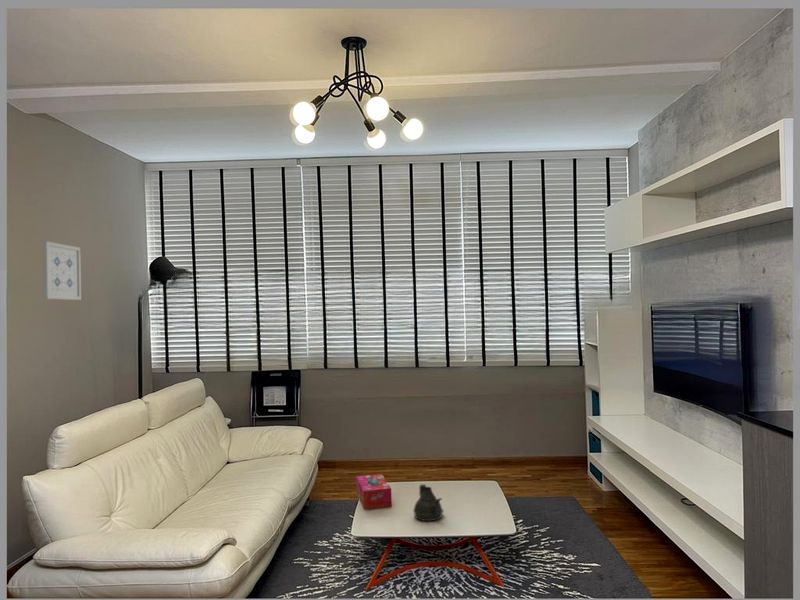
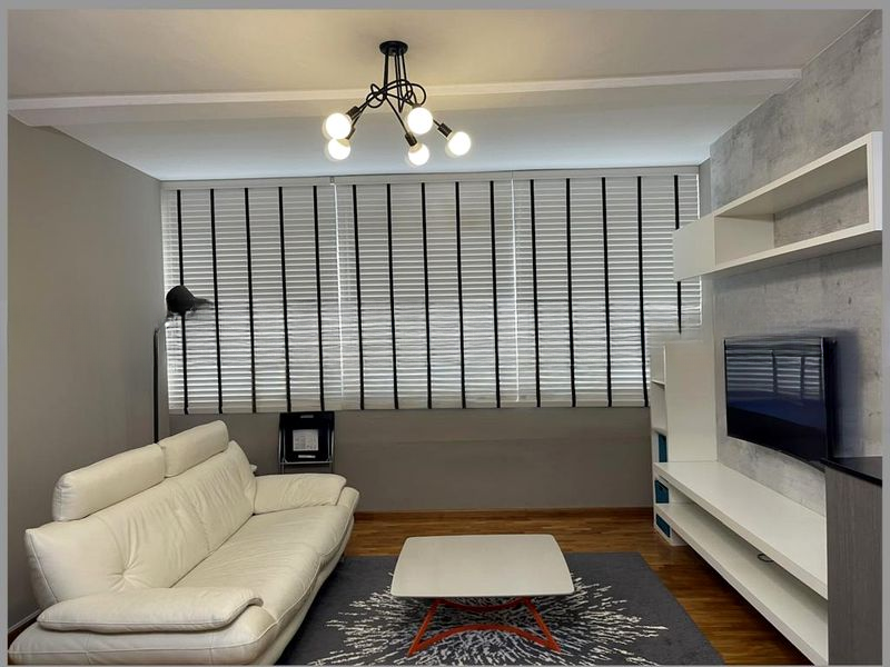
- tissue box [355,473,393,511]
- teapot [412,483,444,522]
- wall art [41,240,82,301]
